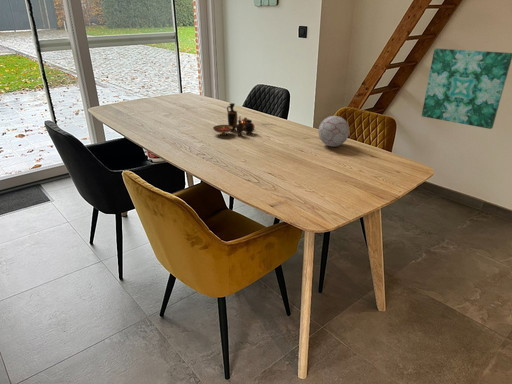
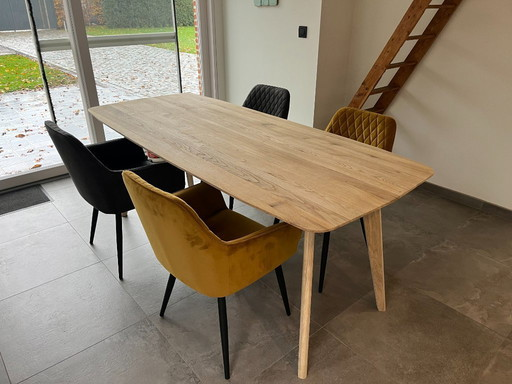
- wall art [421,47,512,130]
- vase [212,102,255,137]
- decorative ball [317,115,350,148]
